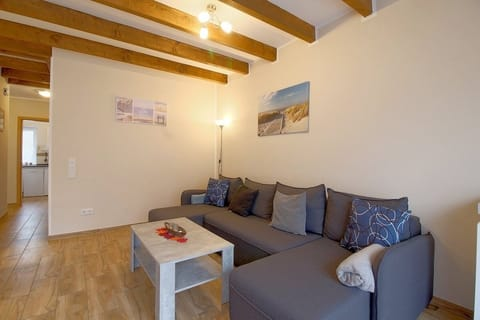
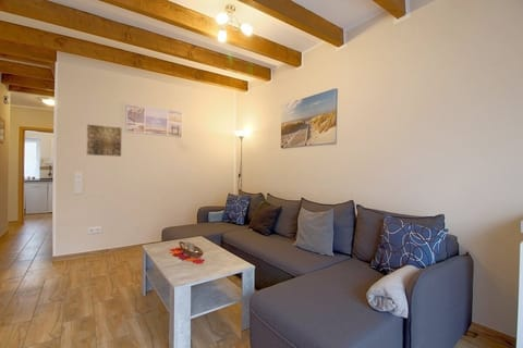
+ wall art [86,124,122,158]
